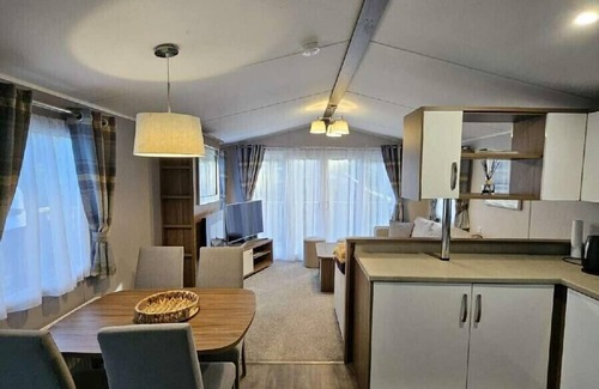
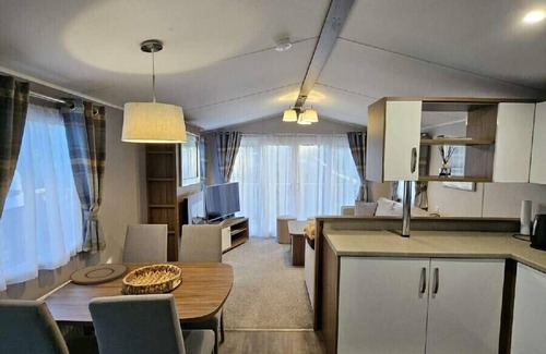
+ plate [68,263,129,285]
